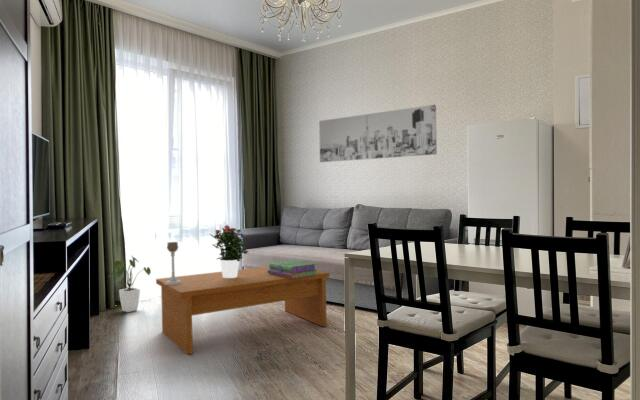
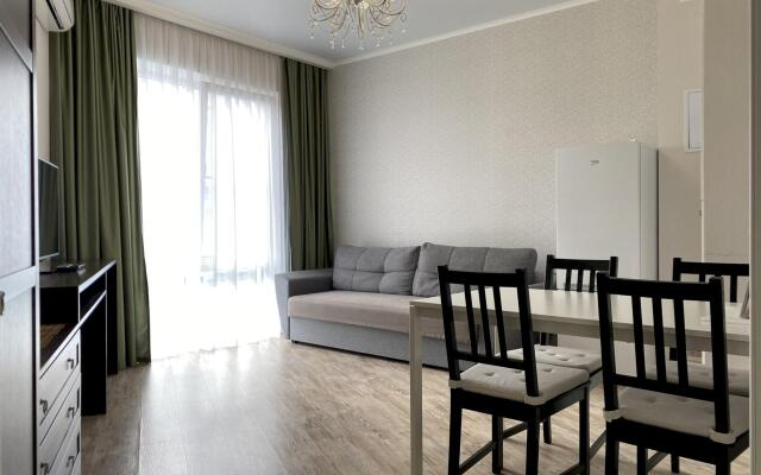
- house plant [108,255,152,313]
- candle holder [165,241,182,285]
- coffee table [155,265,330,356]
- stack of books [268,259,318,279]
- potted flower [208,224,250,278]
- wall art [318,104,438,163]
